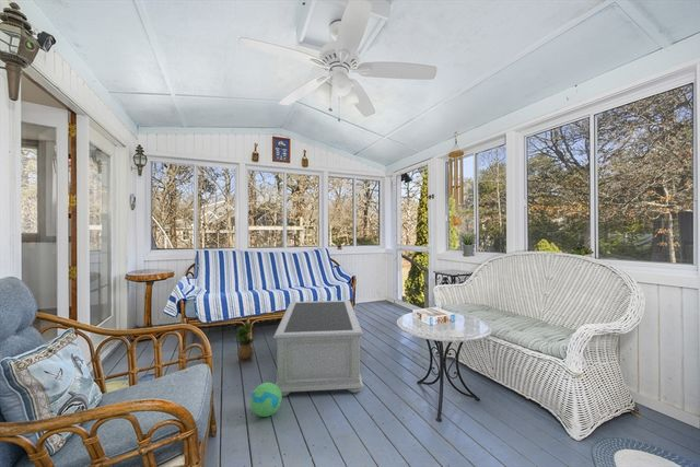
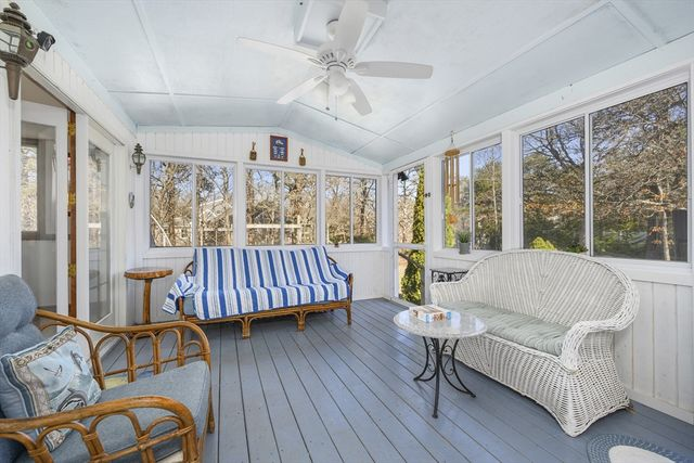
- potted plant [234,320,255,363]
- coffee table [272,300,365,397]
- ball [249,382,283,418]
